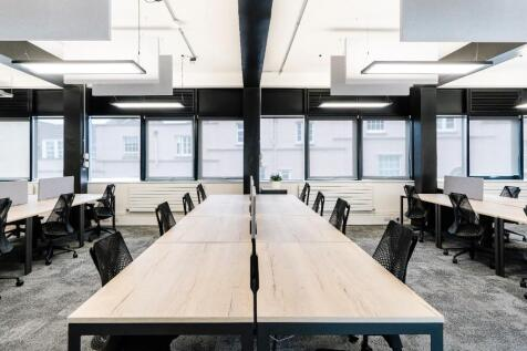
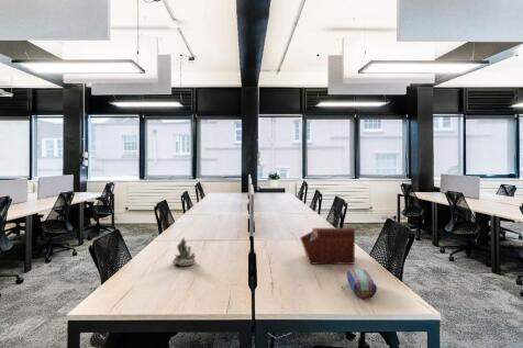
+ sewing box [299,227,356,265]
+ pencil case [346,268,378,300]
+ succulent planter [171,236,197,267]
